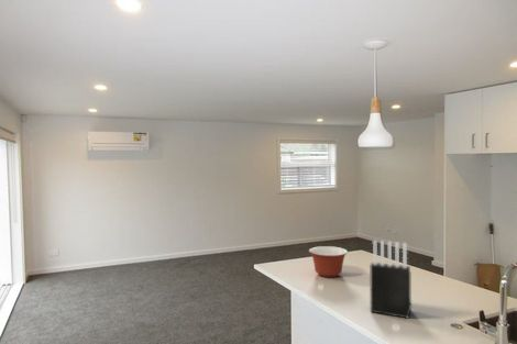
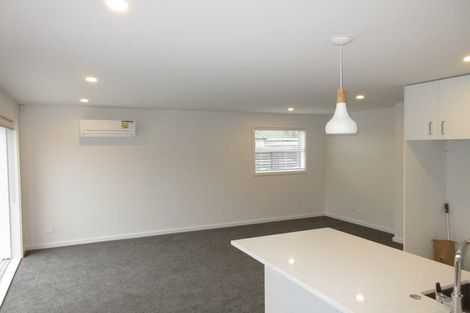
- knife block [370,240,413,320]
- mixing bowl [308,245,349,278]
